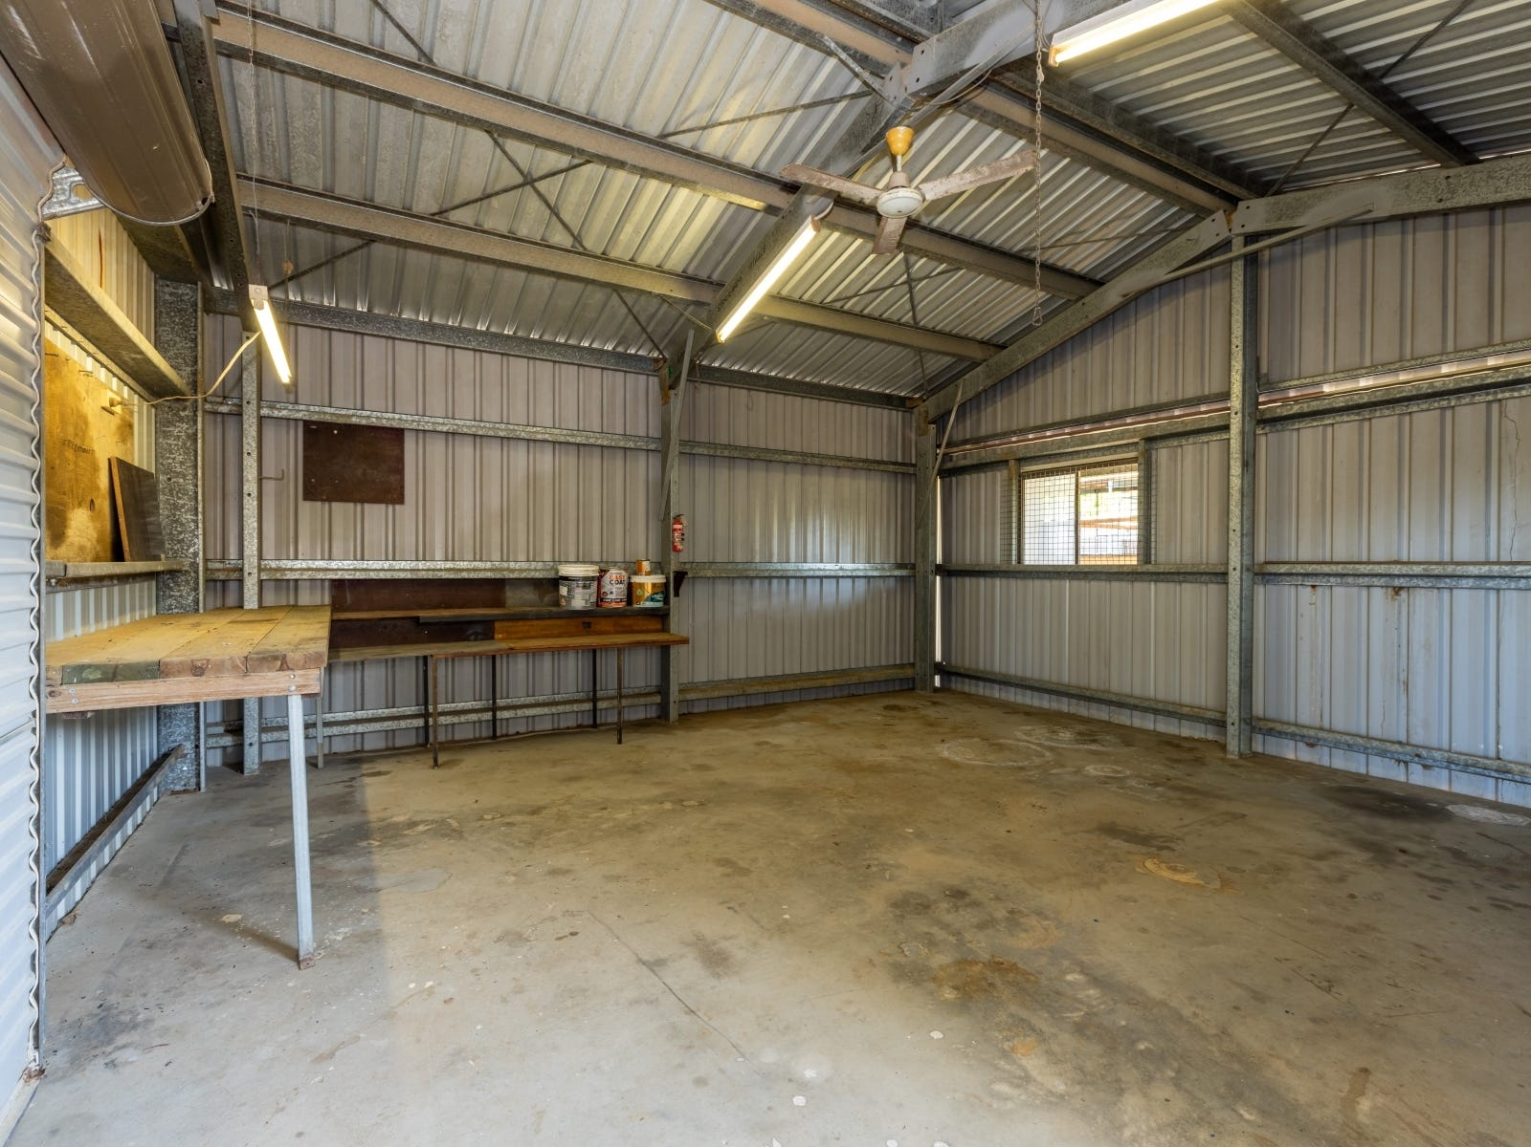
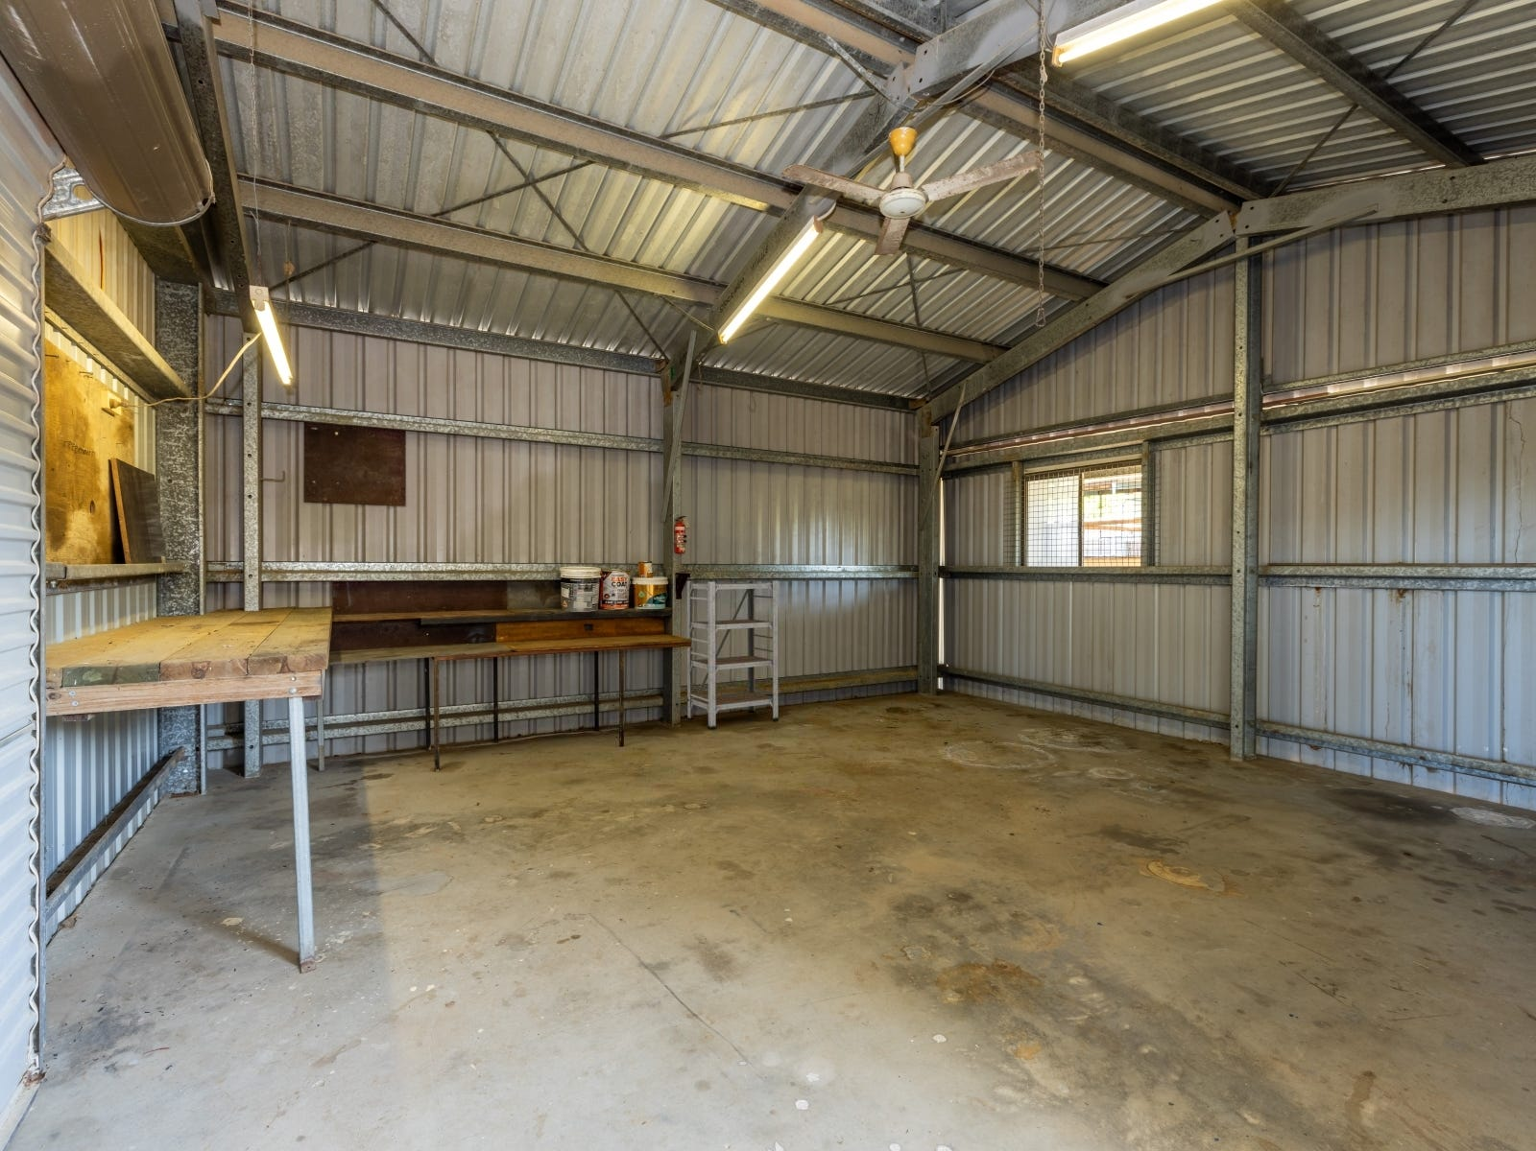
+ shelving unit [687,579,780,731]
